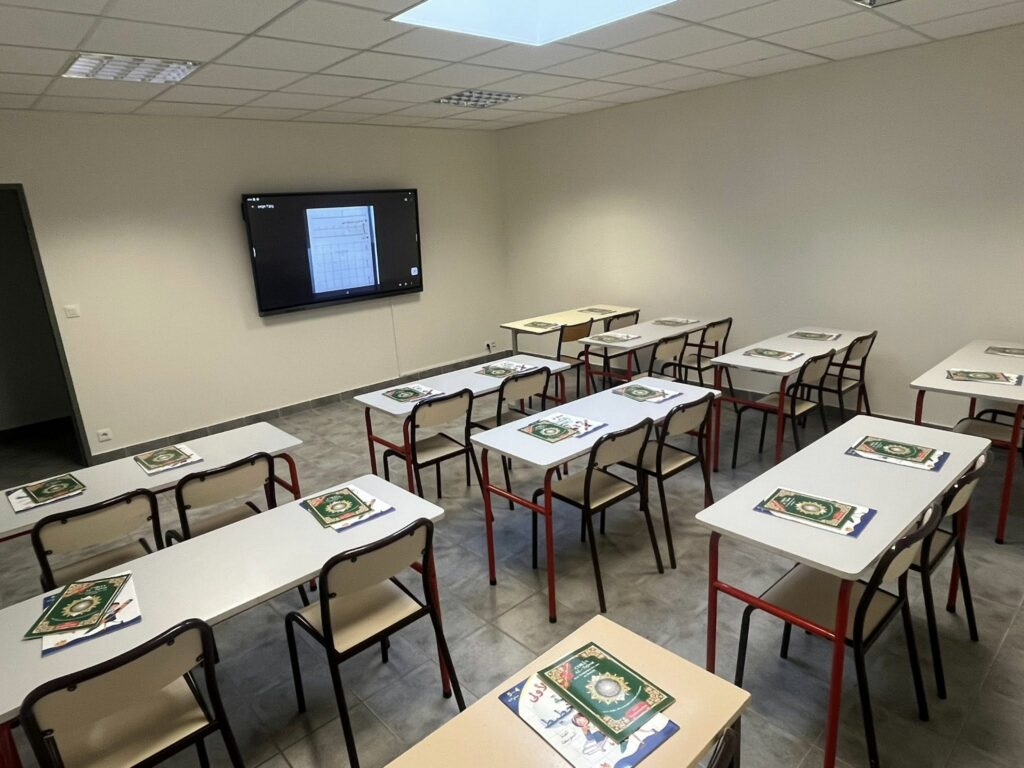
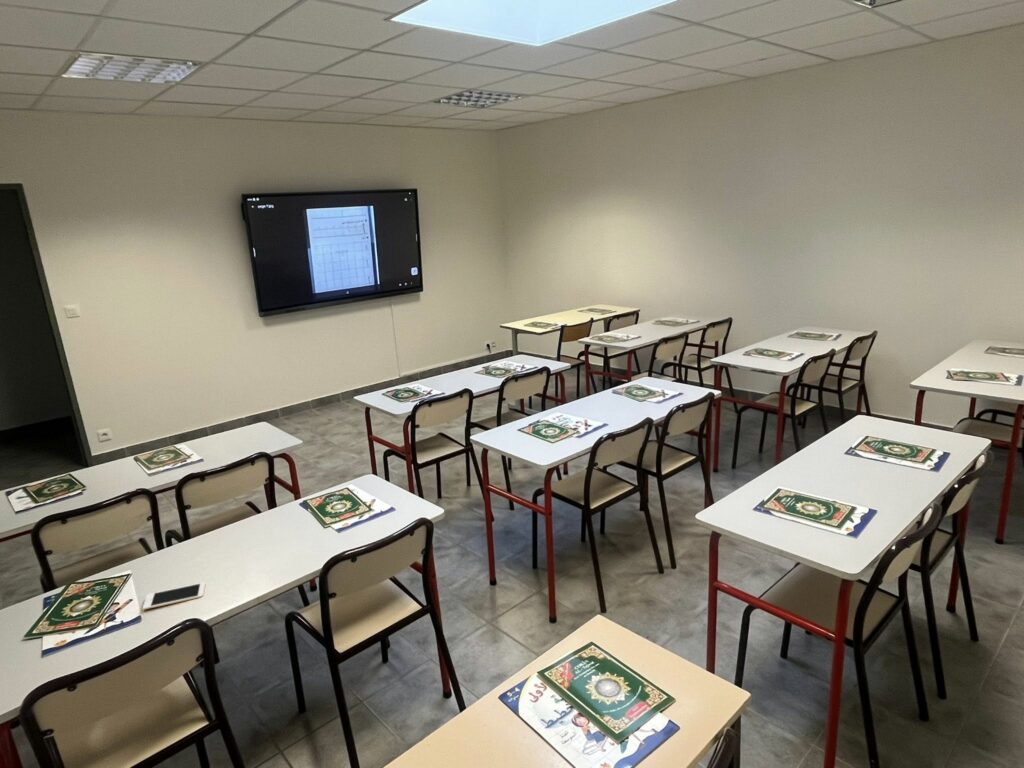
+ cell phone [142,581,207,611]
